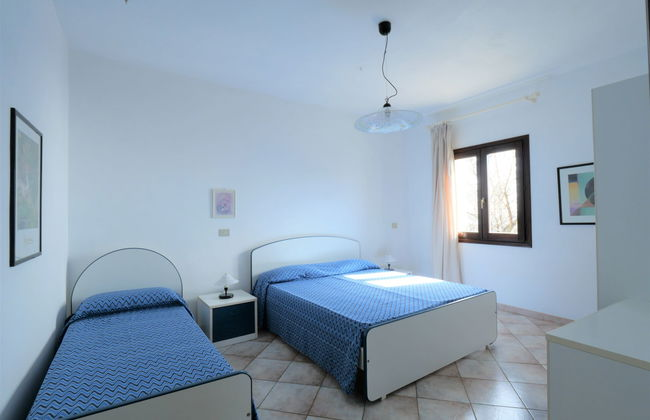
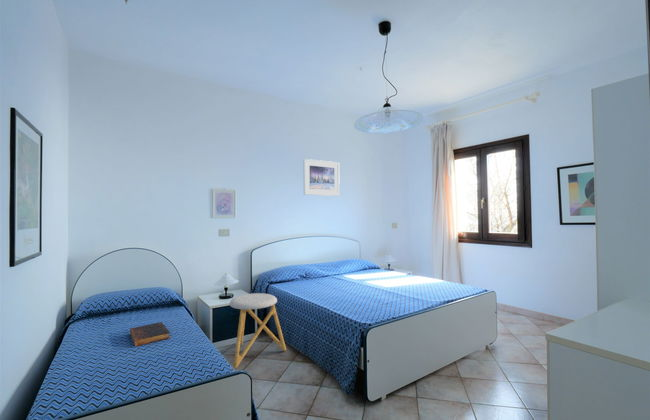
+ stool [228,292,287,369]
+ book [129,321,171,347]
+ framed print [302,158,341,197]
